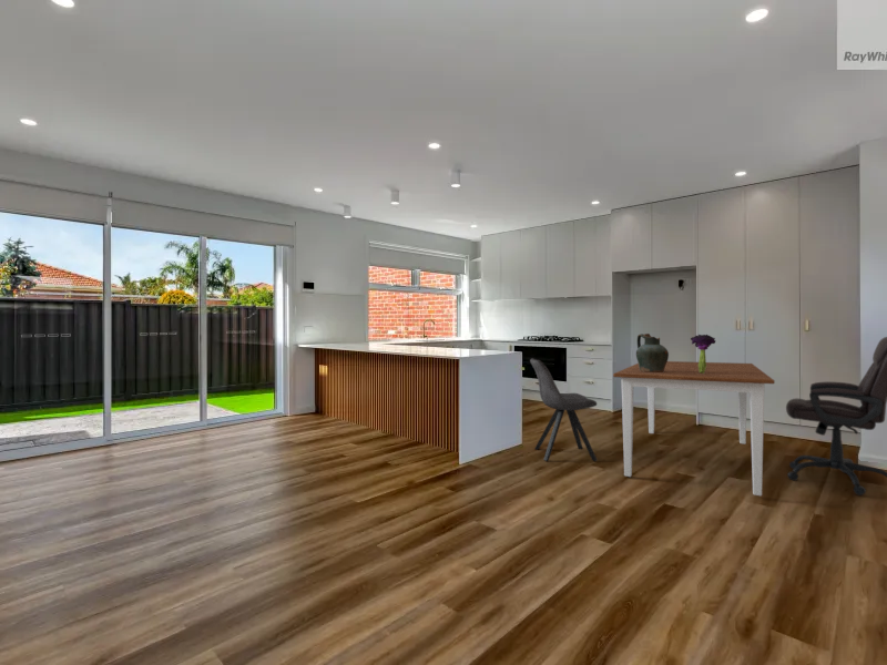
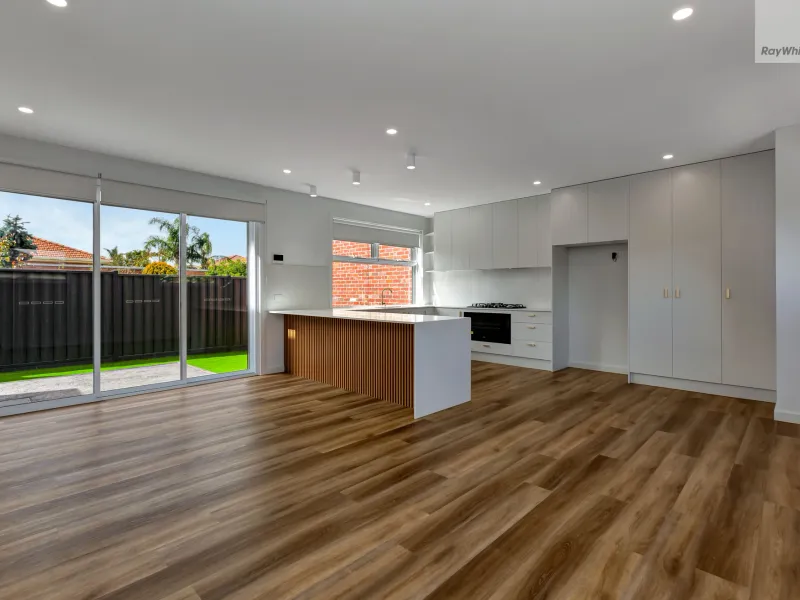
- bouquet [690,334,716,374]
- chair [529,357,599,462]
- chair [785,336,887,497]
- dining table [612,360,776,497]
- ceramic jug [635,332,670,372]
